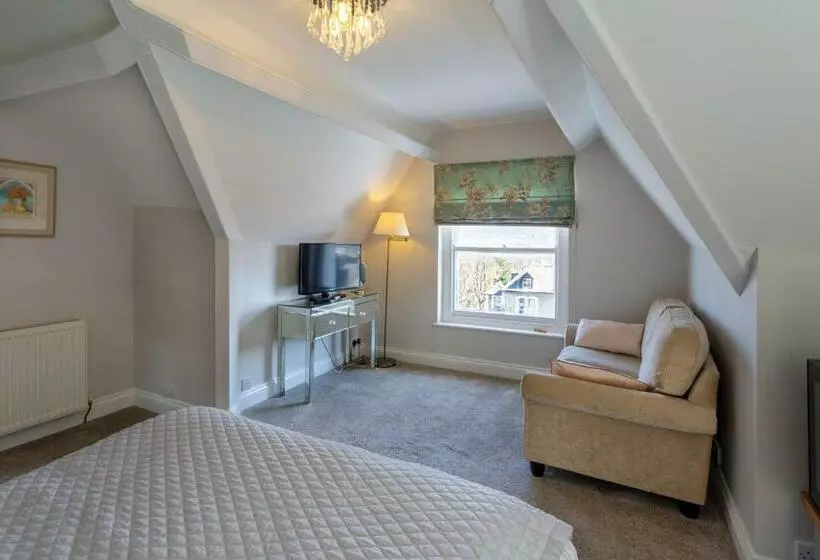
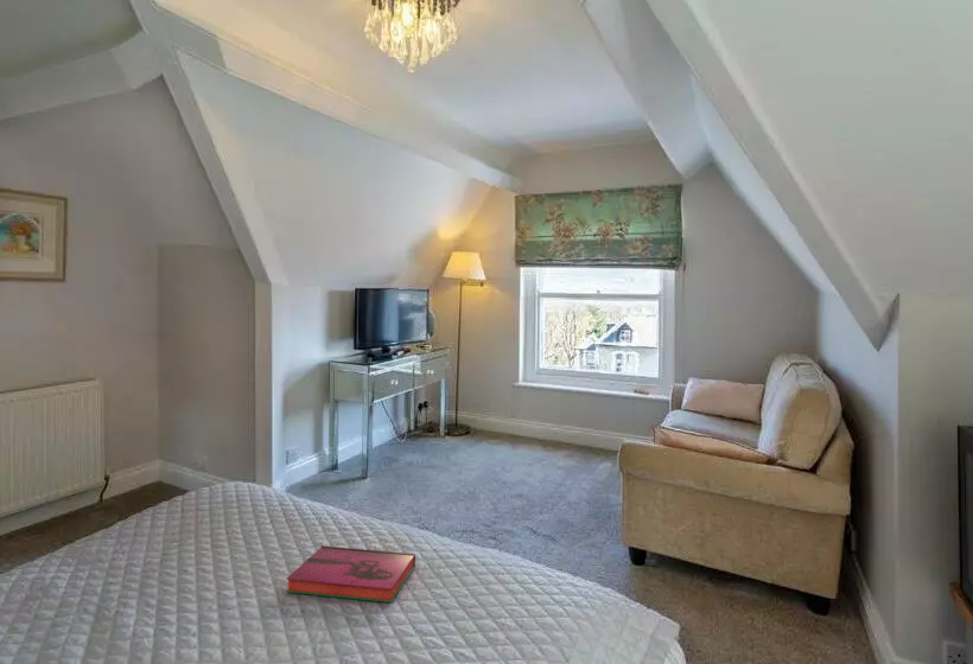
+ hardback book [285,545,416,604]
